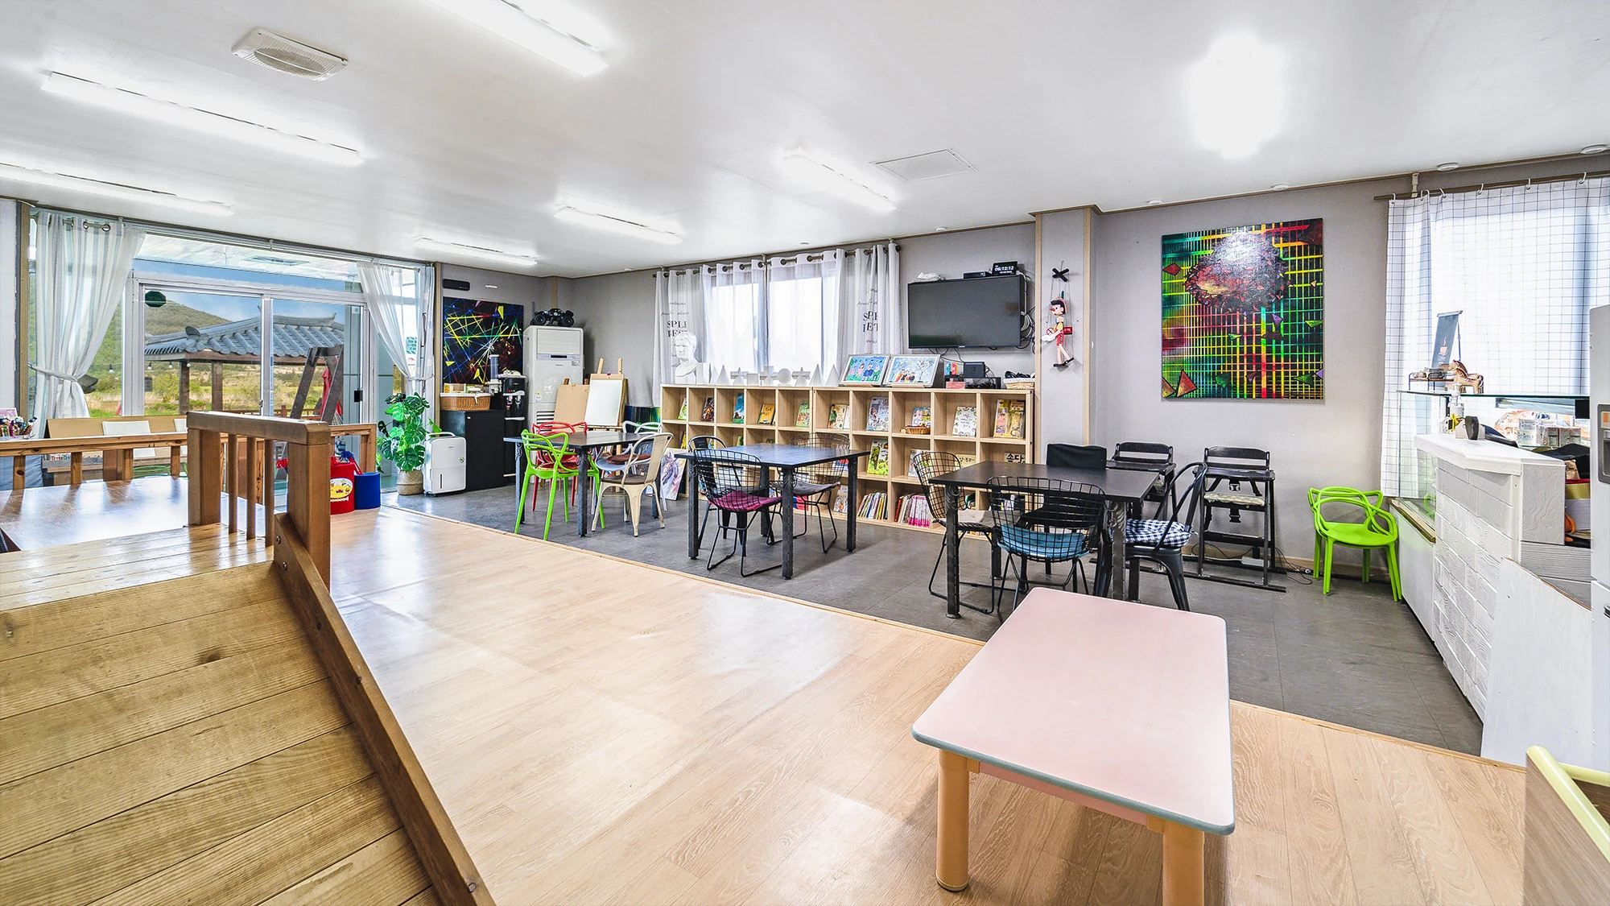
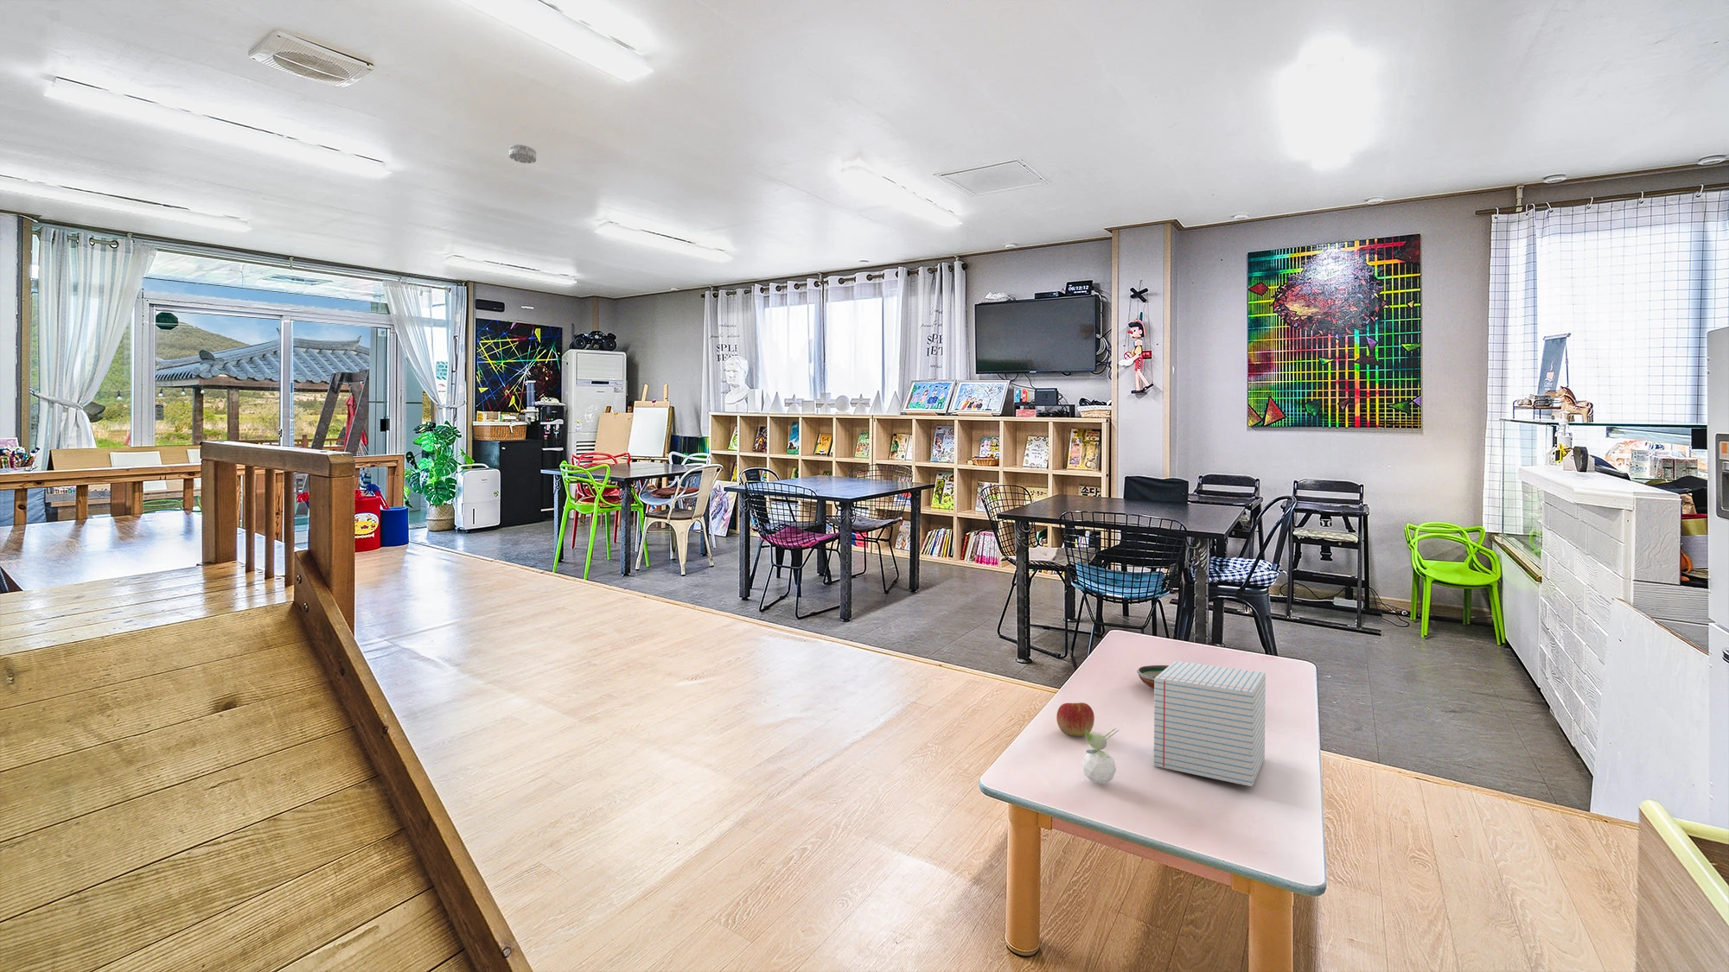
+ notepad [1152,660,1267,787]
+ smoke detector [508,144,537,164]
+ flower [1082,726,1120,784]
+ decorative bowl [1136,665,1170,690]
+ apple [1056,701,1095,737]
